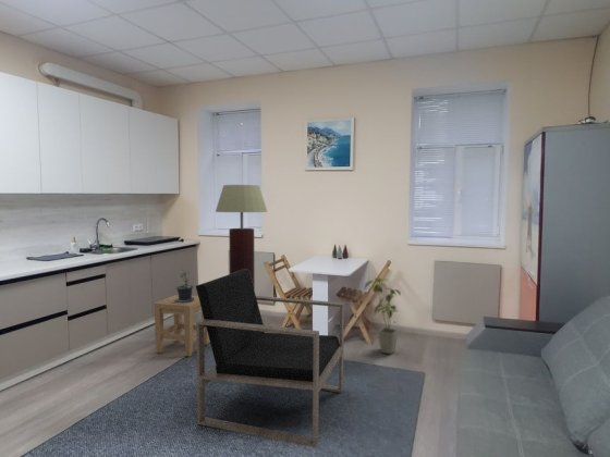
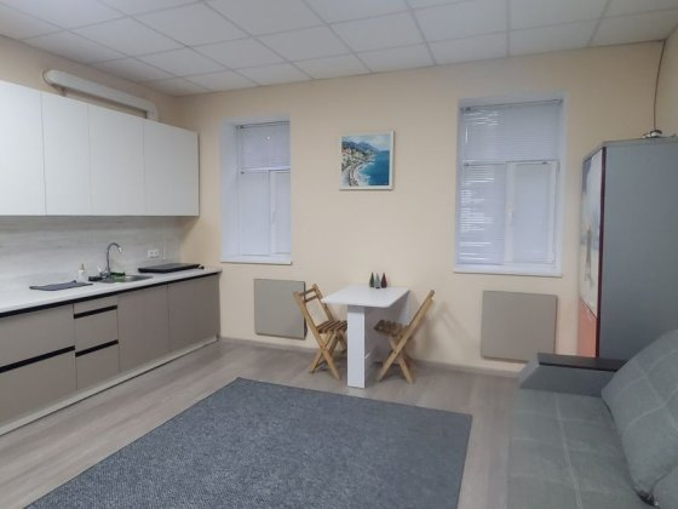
- house plant [364,276,402,355]
- armchair [195,269,345,448]
- stool [154,294,209,358]
- floor lamp [215,184,268,291]
- potted plant [171,268,195,304]
